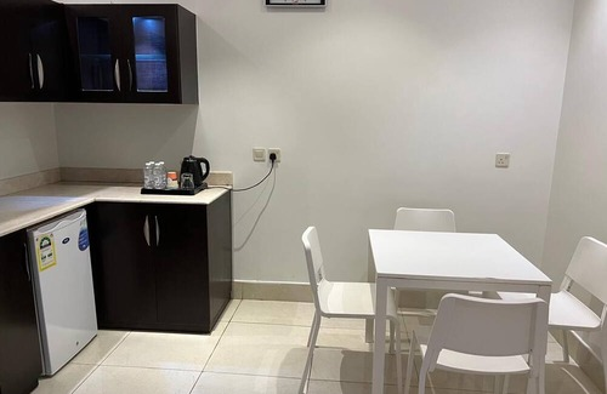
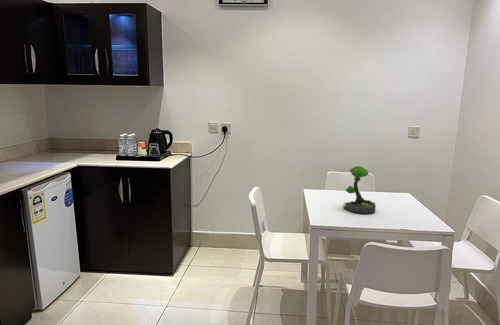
+ plant [342,165,377,215]
